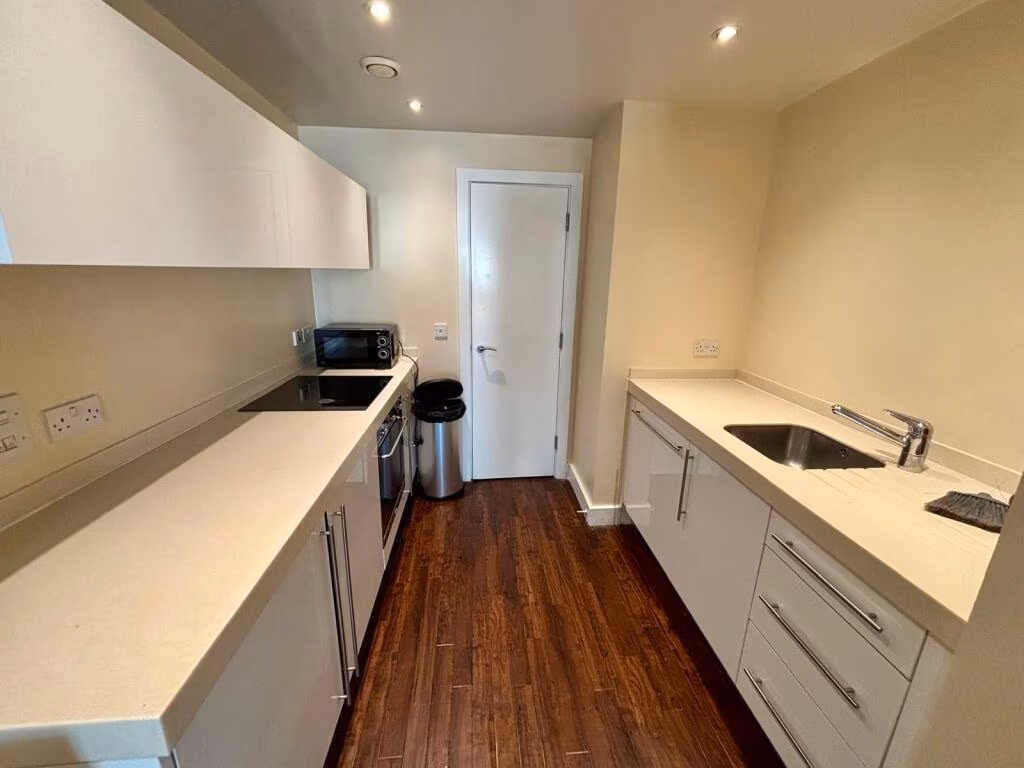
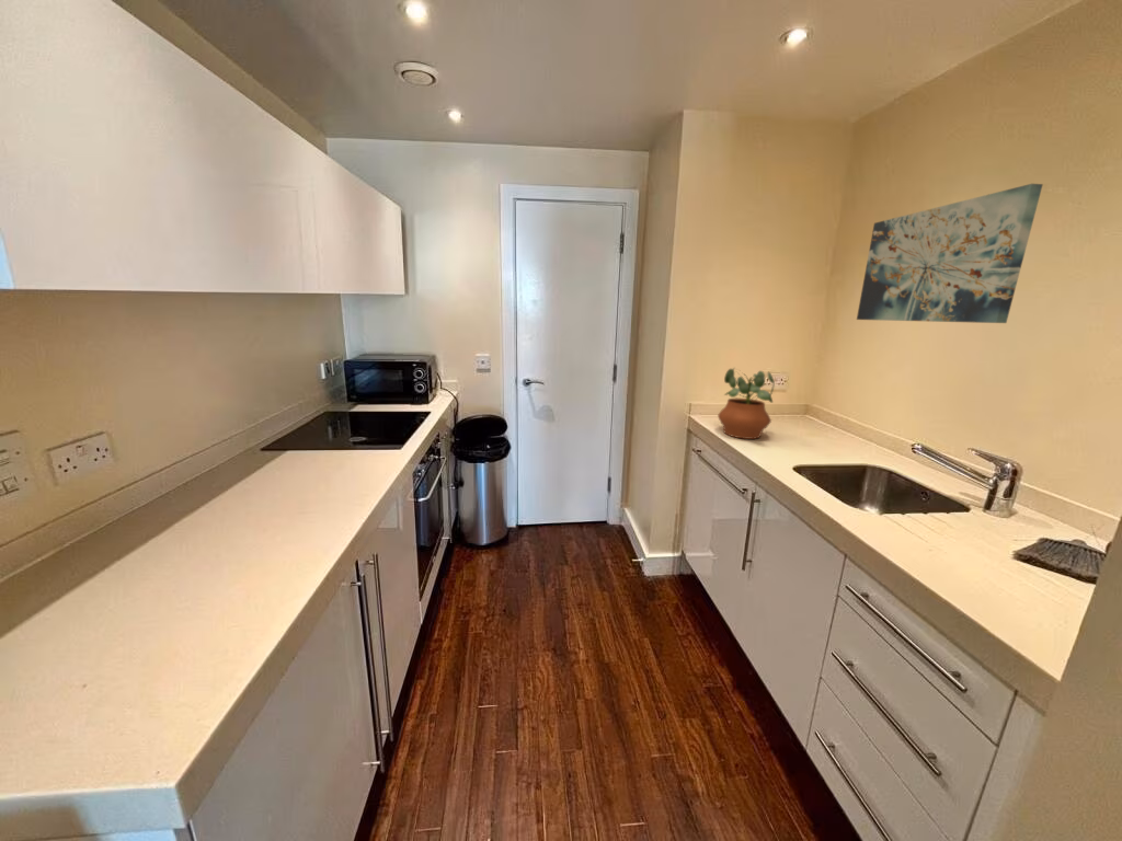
+ potted plant [717,366,776,440]
+ wall art [856,183,1044,324]
